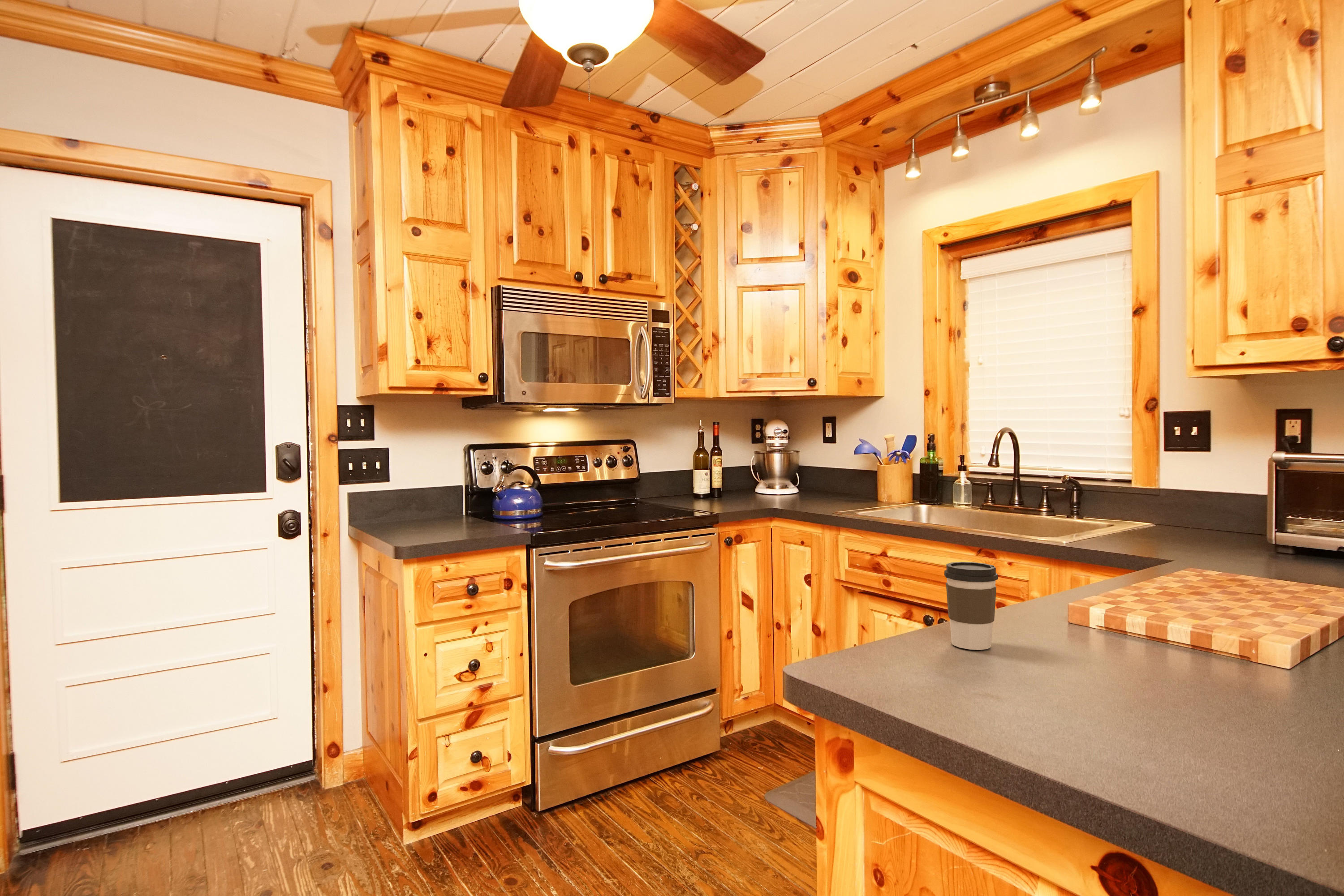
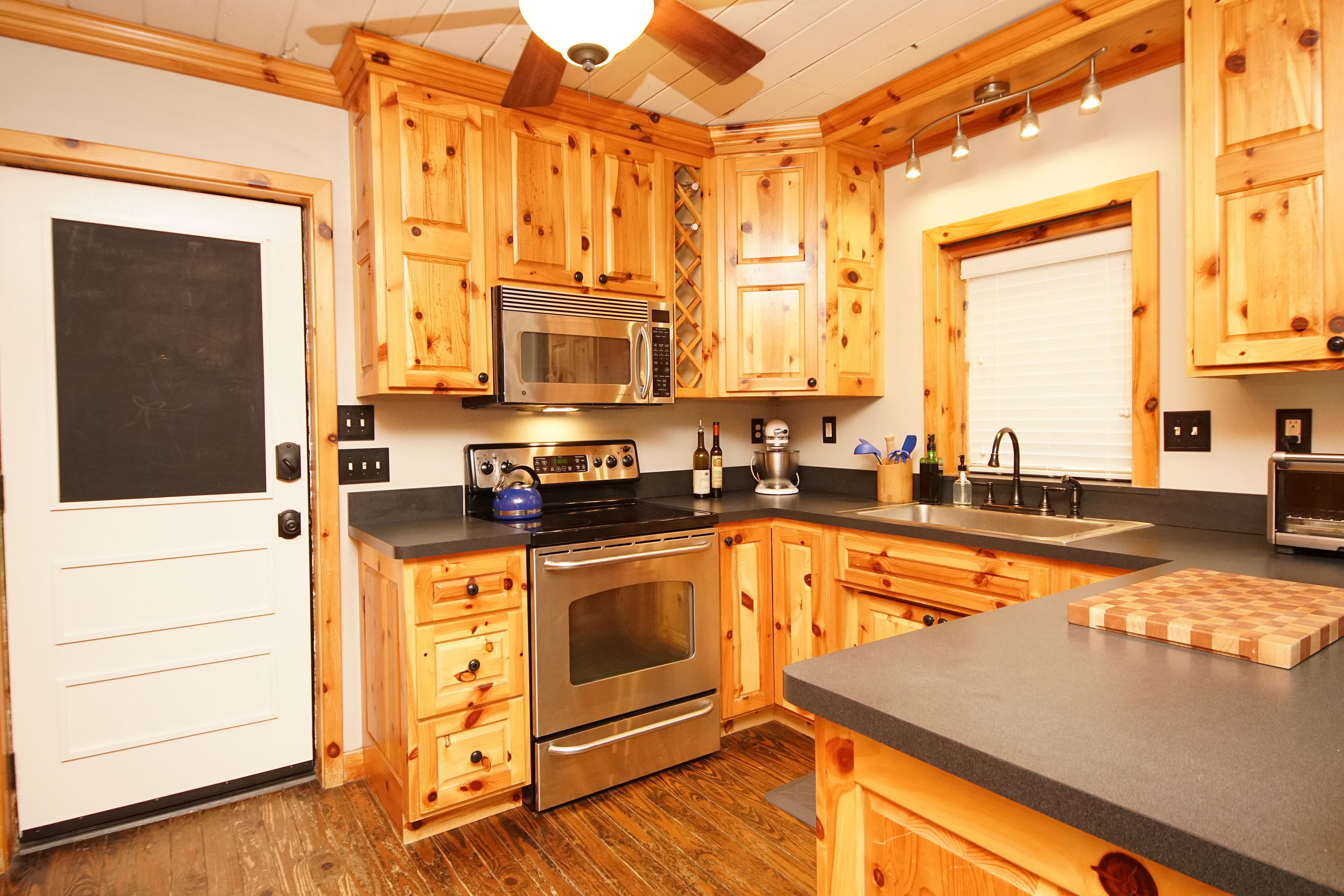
- coffee cup [944,562,999,651]
